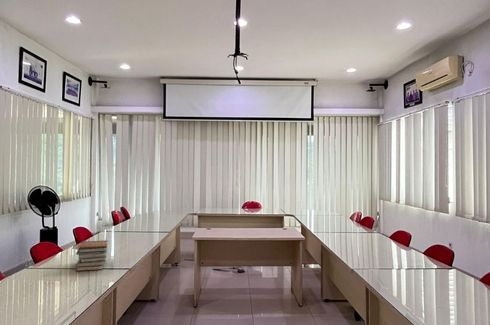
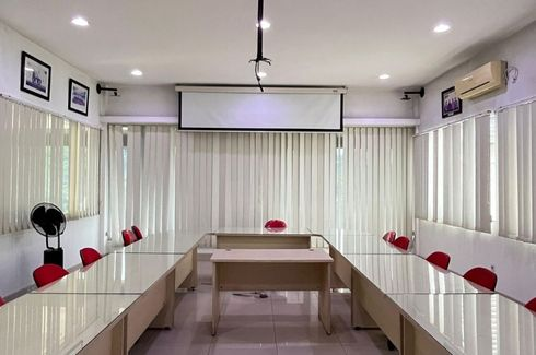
- book stack [75,239,108,272]
